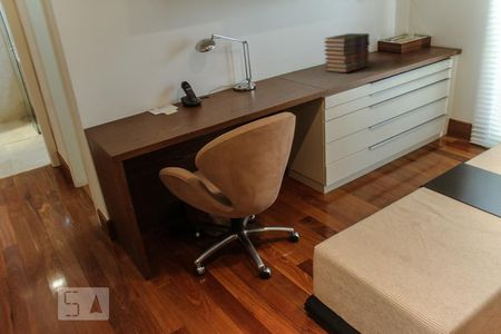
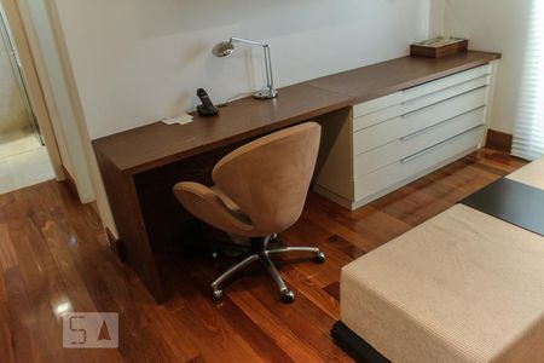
- book stack [323,32,371,73]
